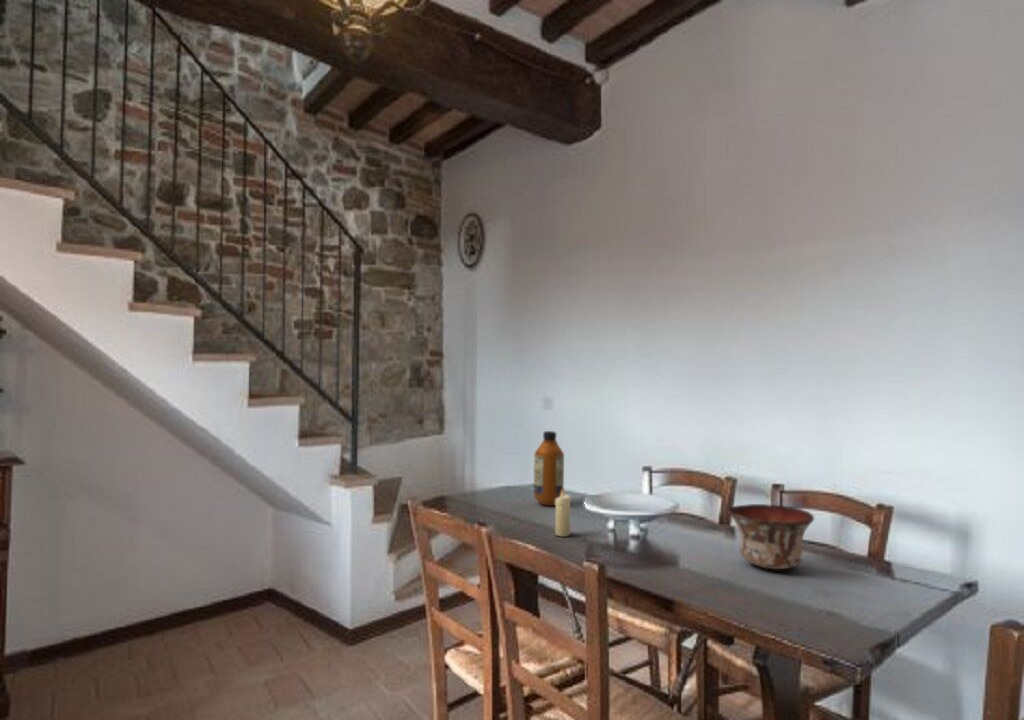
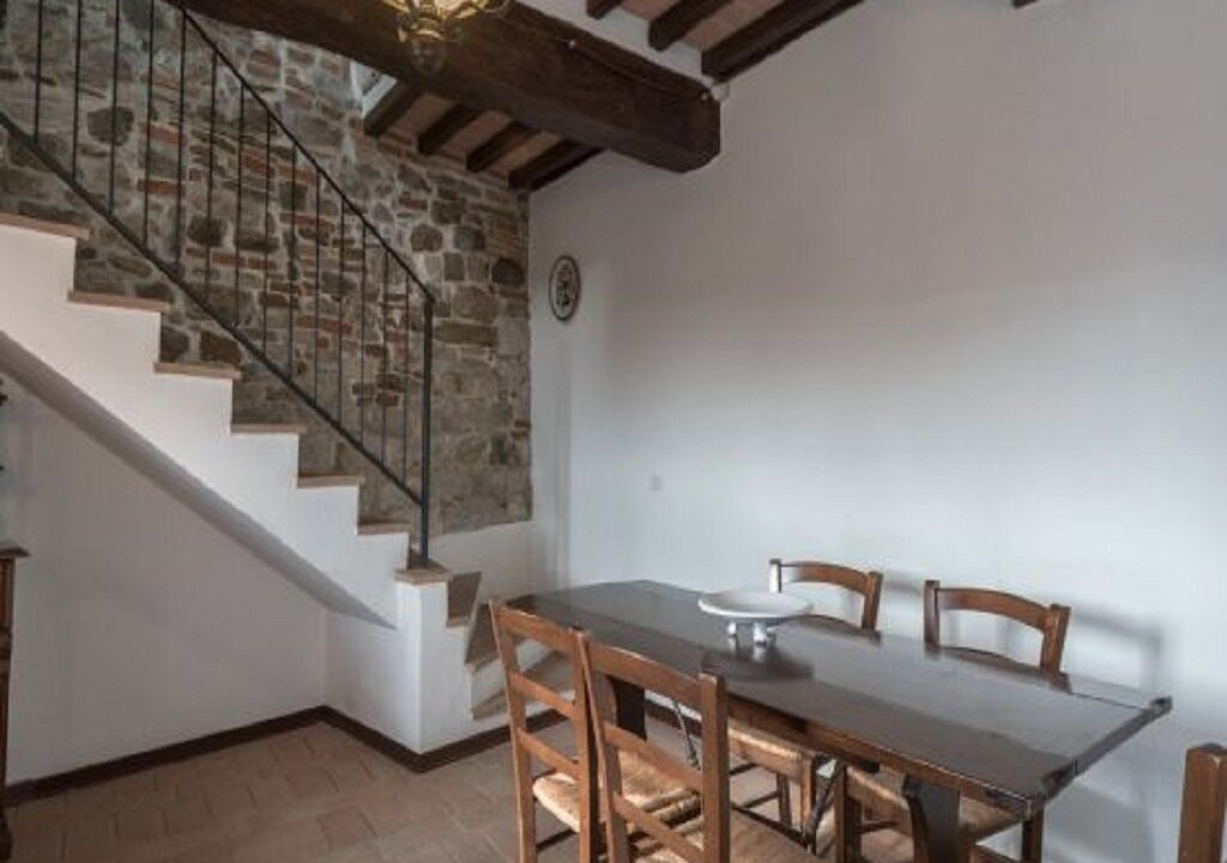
- candle [554,487,572,537]
- bottle [533,430,565,506]
- bowl [727,503,815,570]
